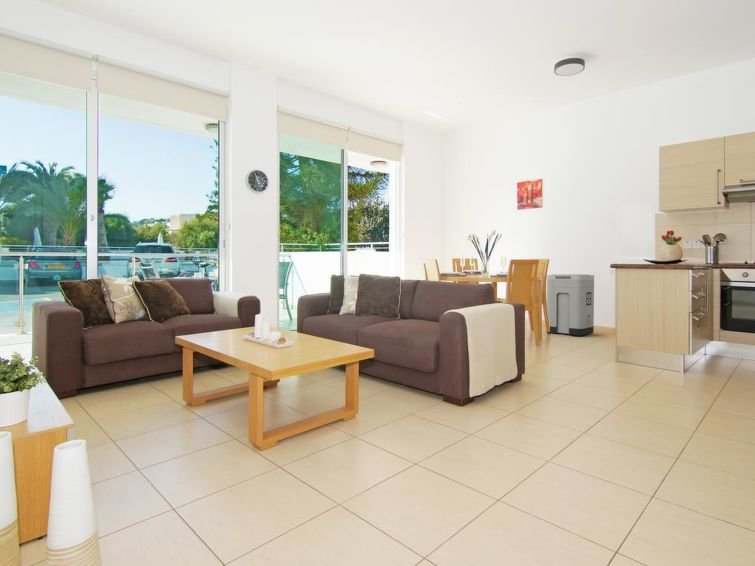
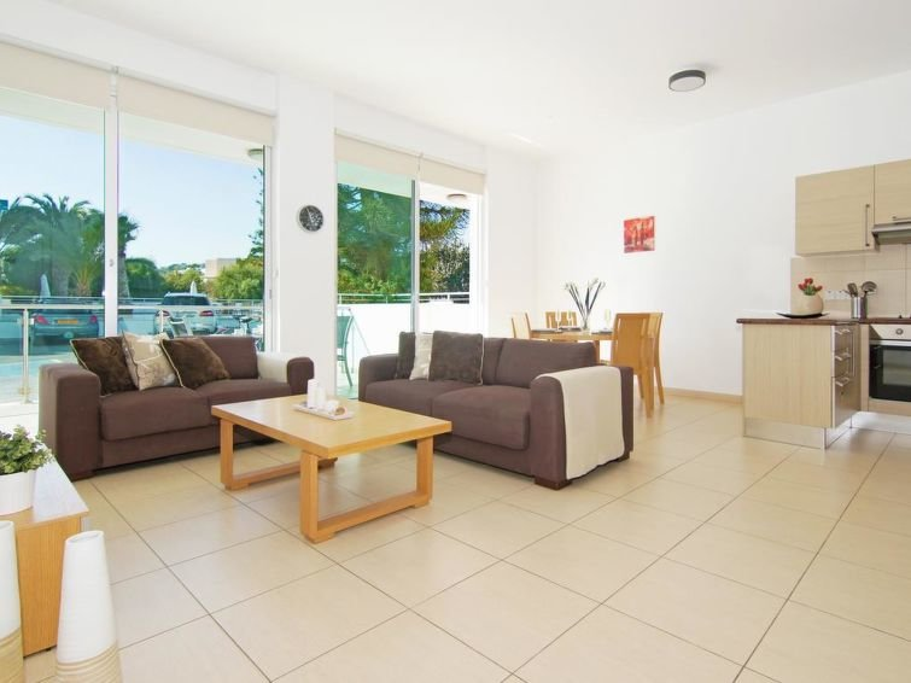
- trash can [546,274,595,337]
